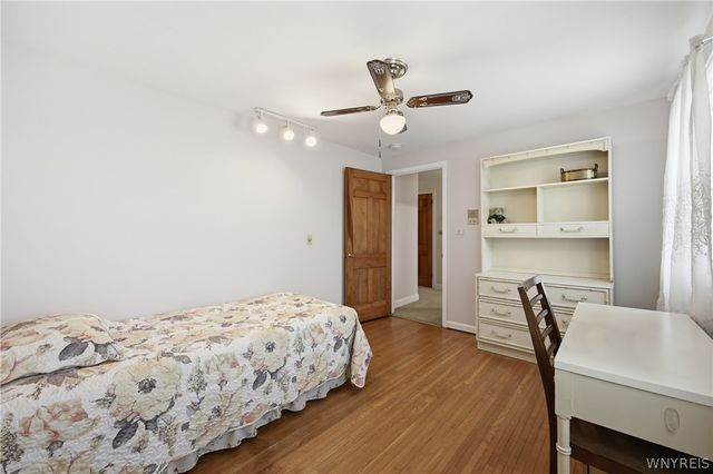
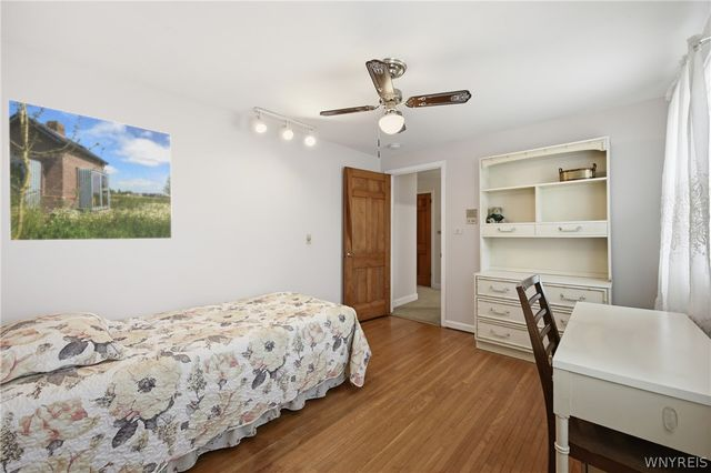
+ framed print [7,98,173,242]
